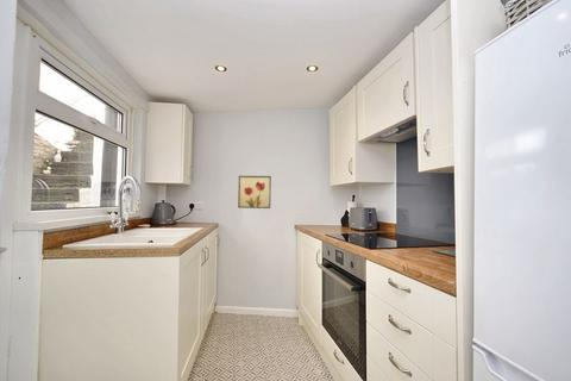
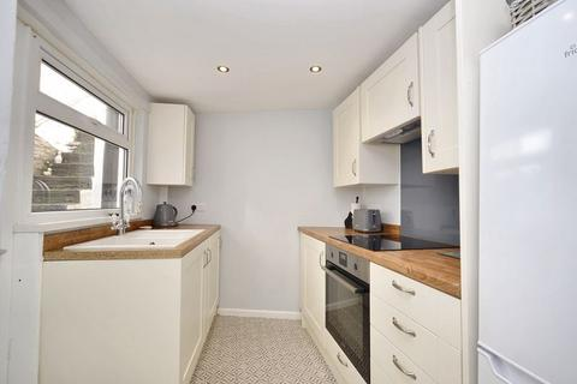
- wall art [237,175,272,210]
